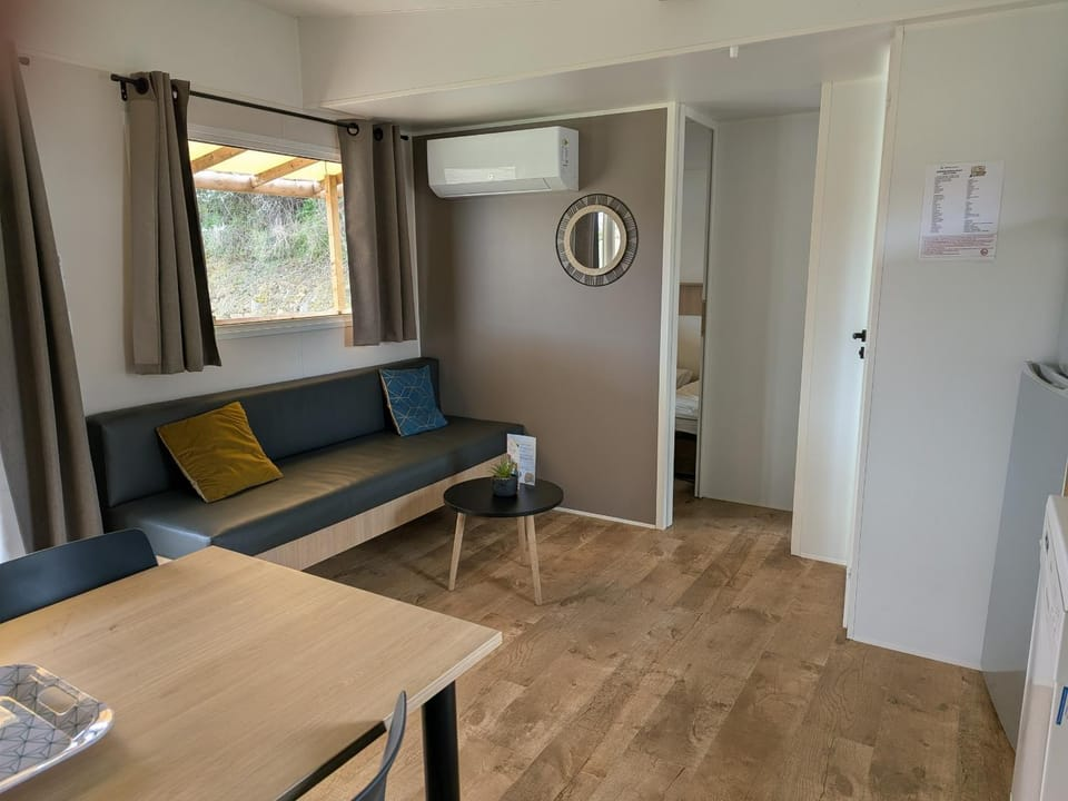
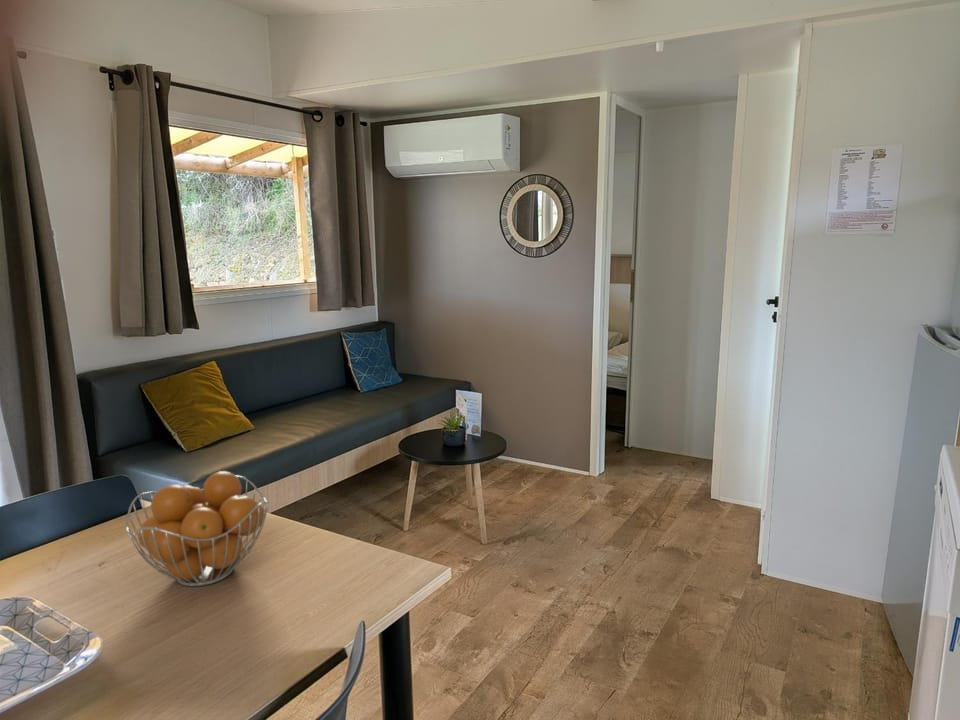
+ fruit basket [125,470,270,587]
